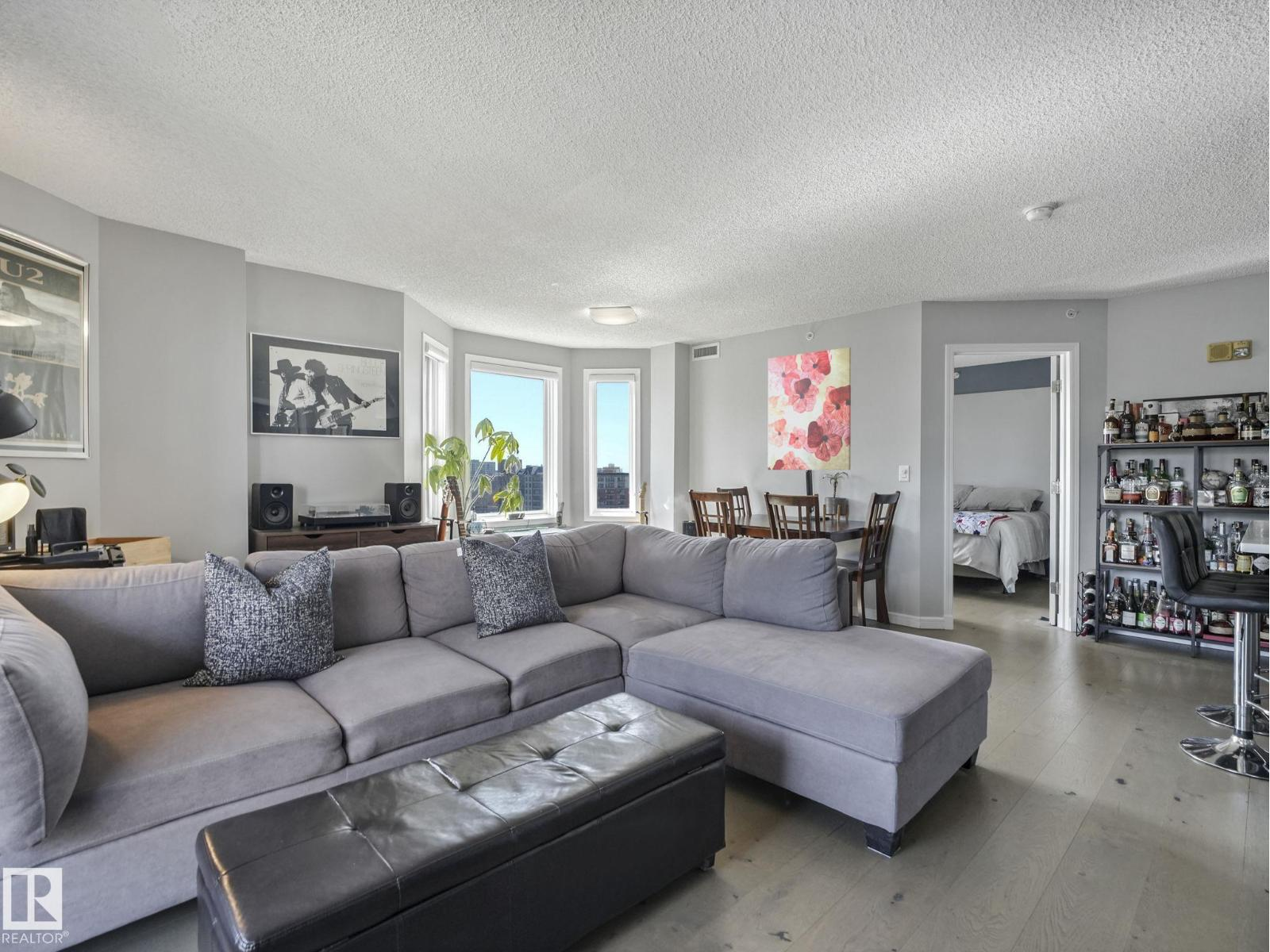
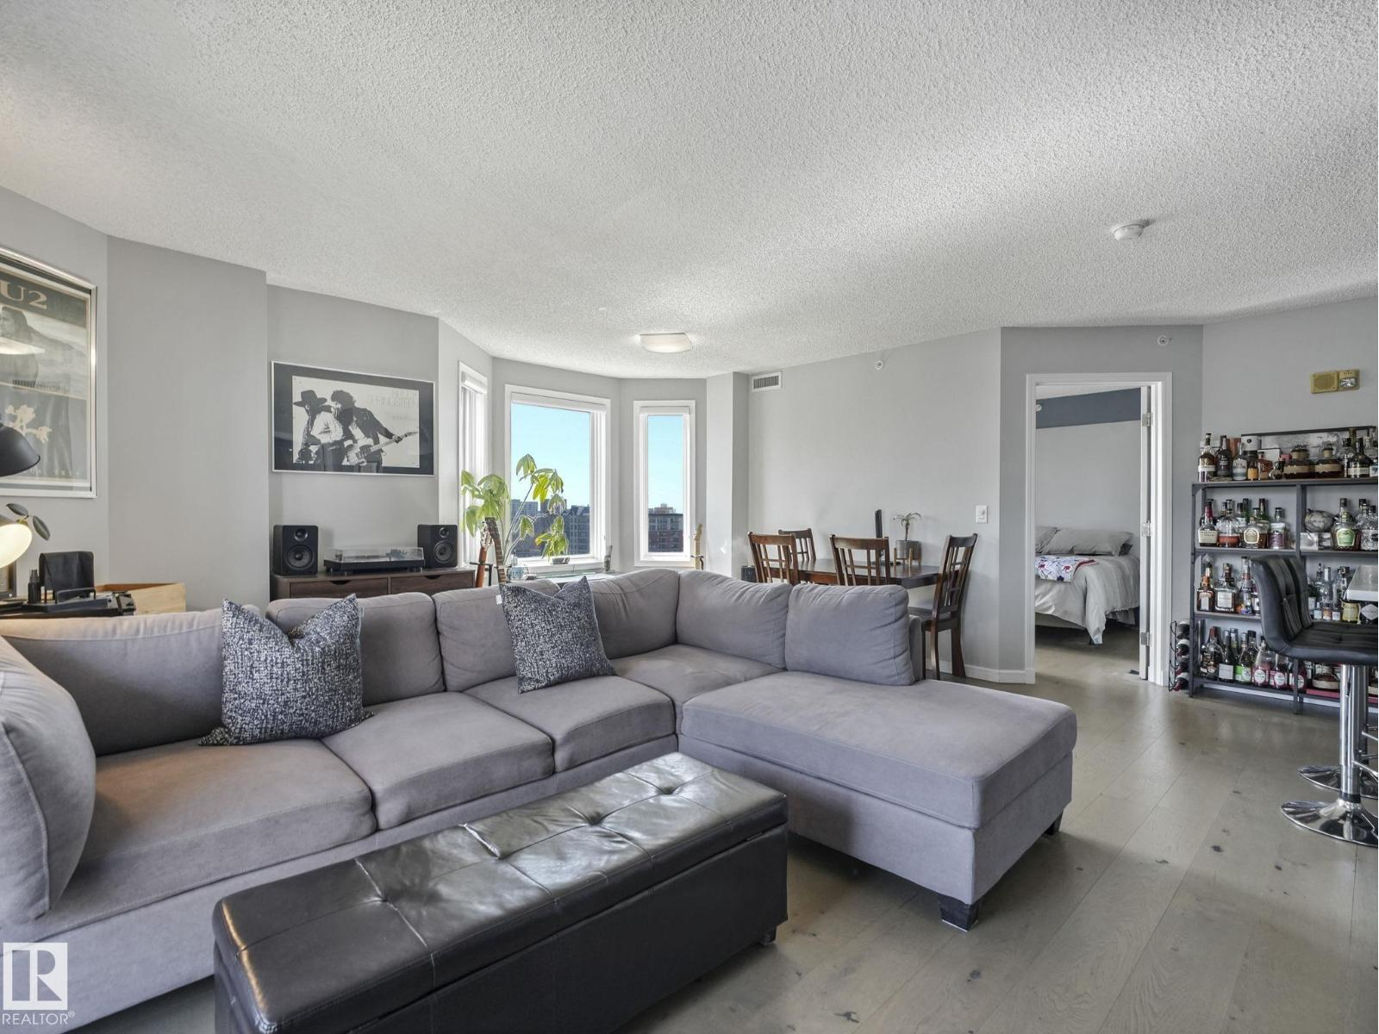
- wall art [768,347,852,470]
